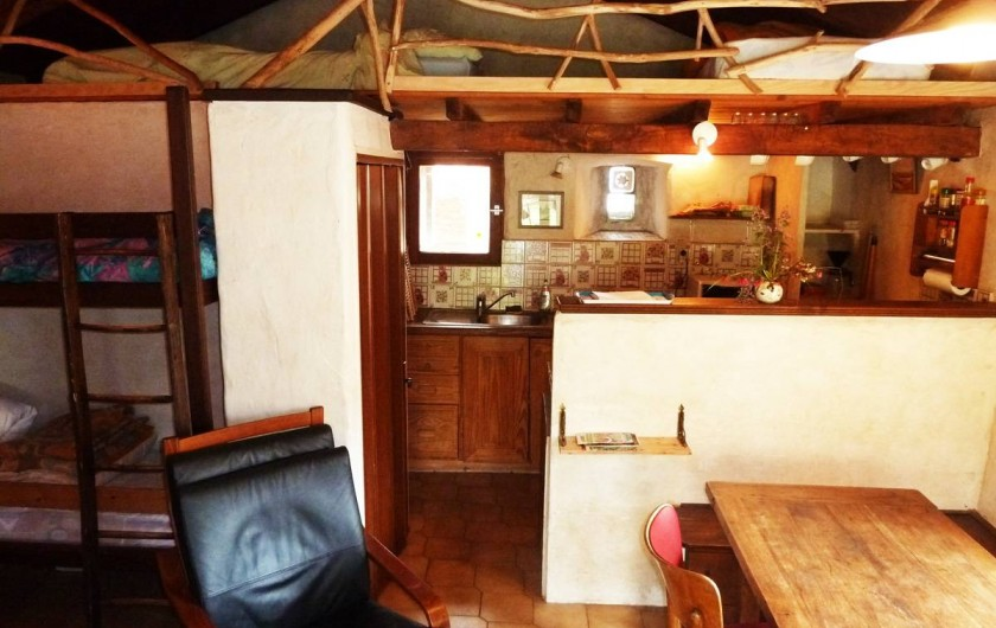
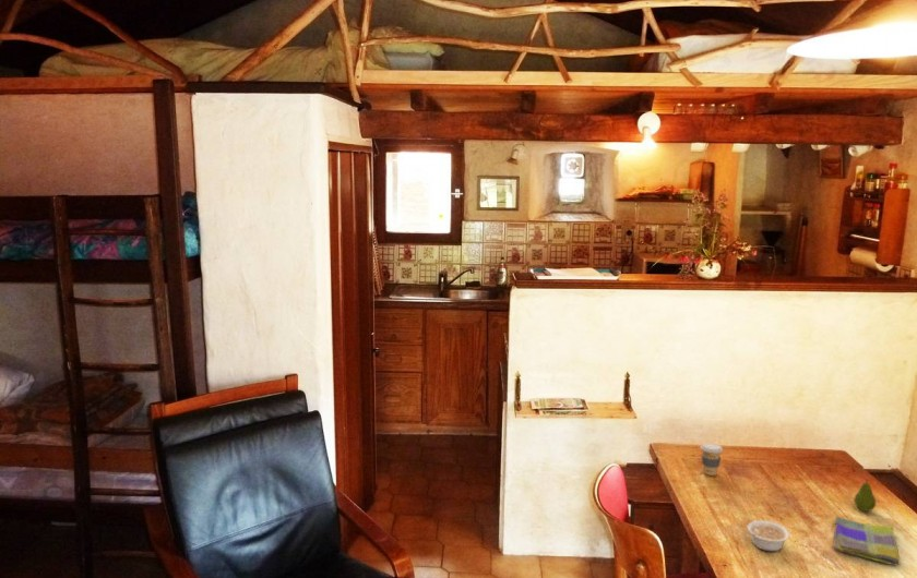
+ fruit [853,480,877,513]
+ dish towel [833,516,901,567]
+ legume [747,519,790,553]
+ coffee cup [700,442,724,477]
